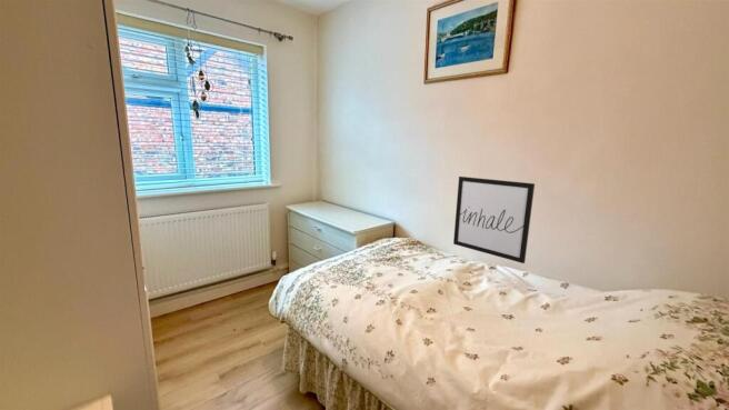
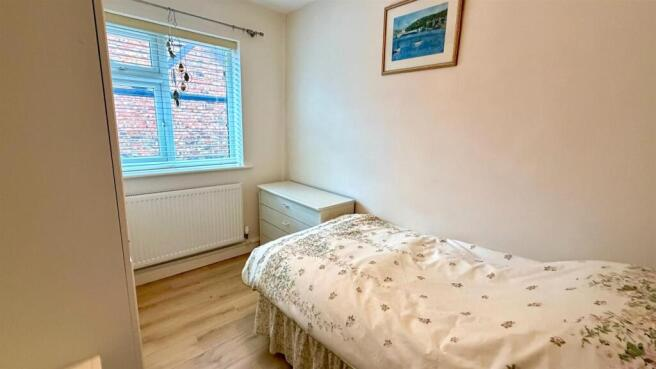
- wall art [452,176,536,264]
